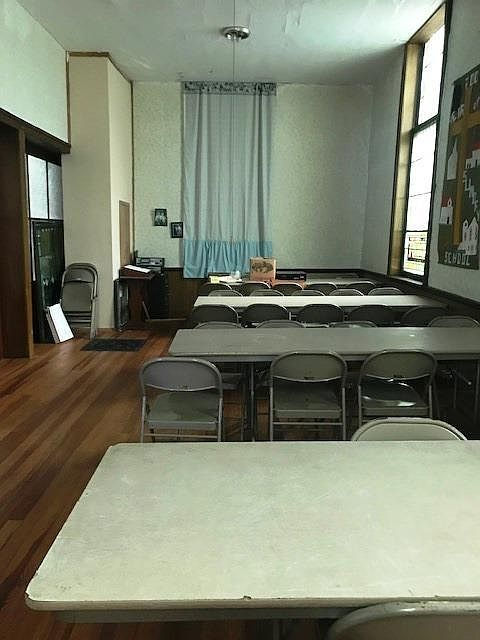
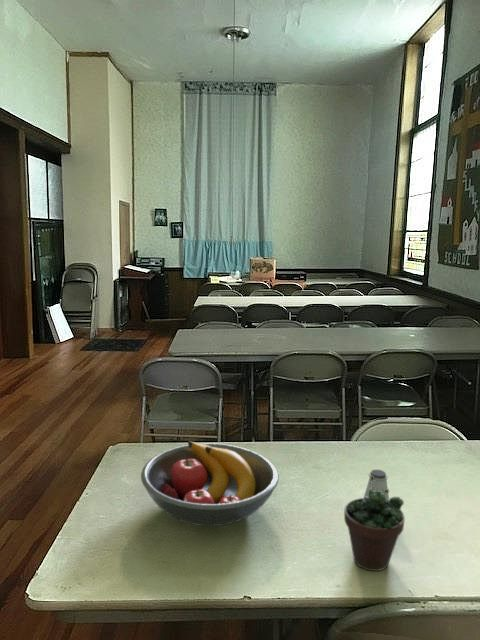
+ fruit bowl [140,440,280,527]
+ succulent plant [343,470,406,572]
+ saltshaker [363,469,390,500]
